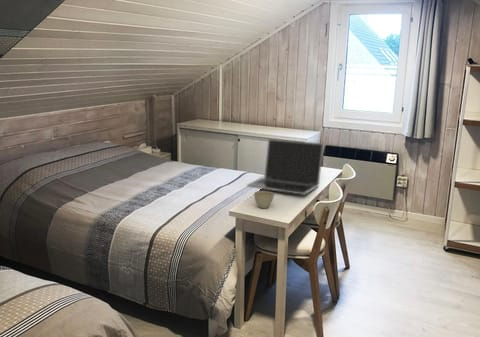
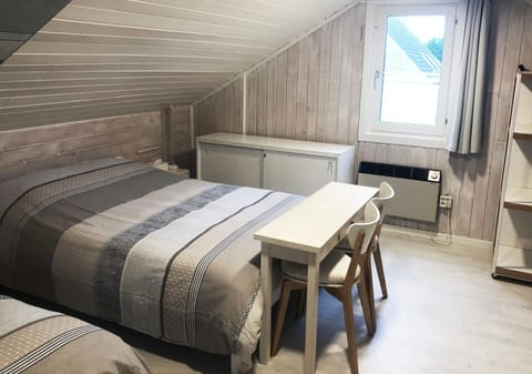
- flower pot [253,190,275,209]
- laptop [246,138,324,196]
